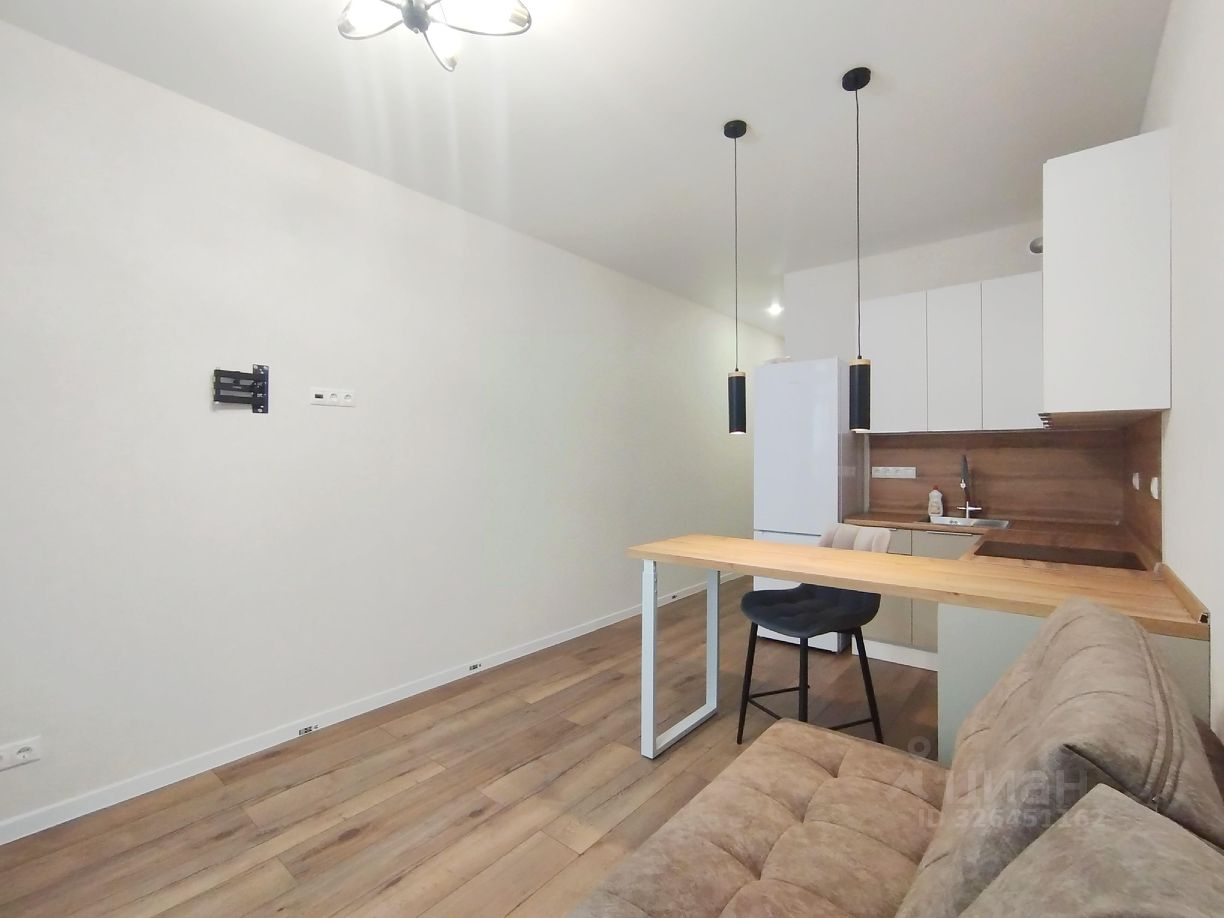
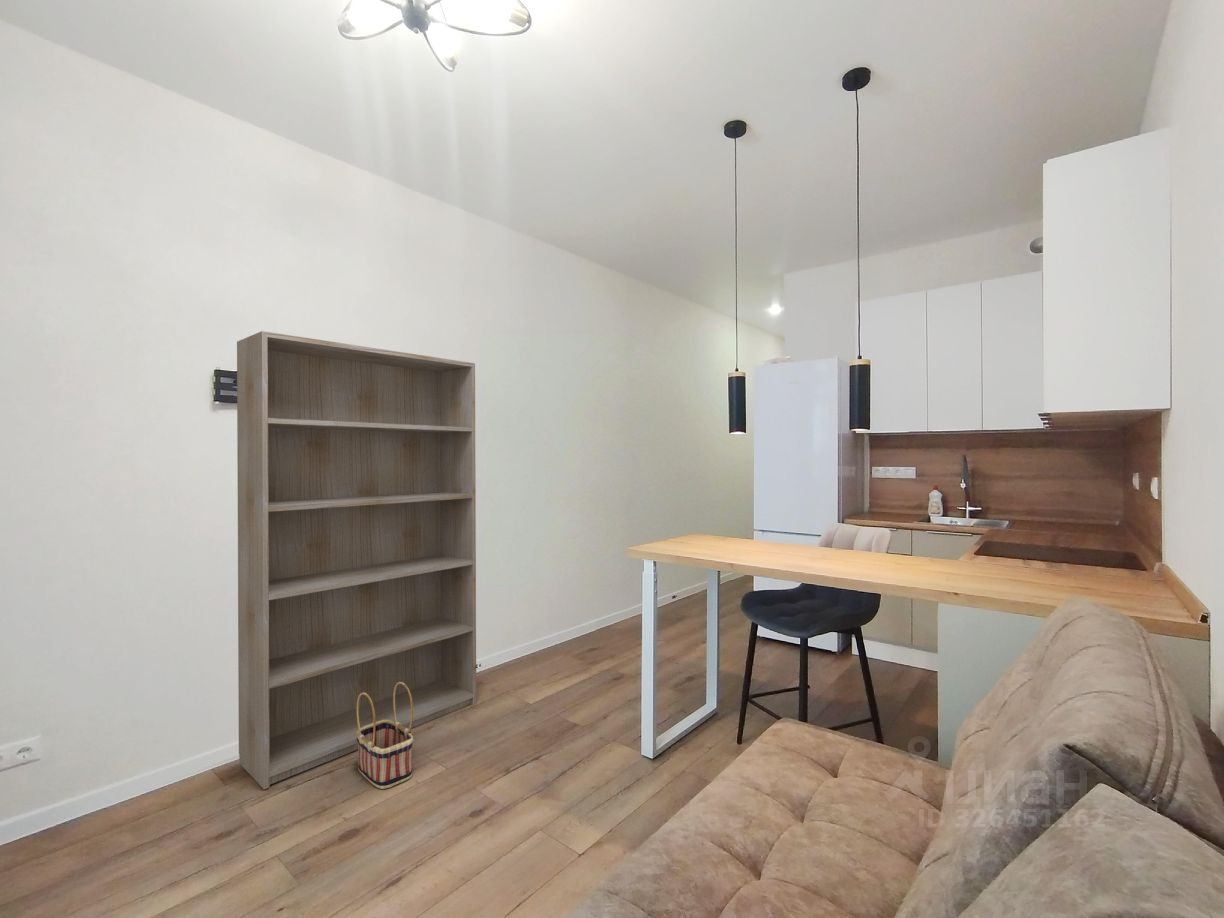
+ basket [356,682,414,790]
+ bookshelf [236,330,477,790]
